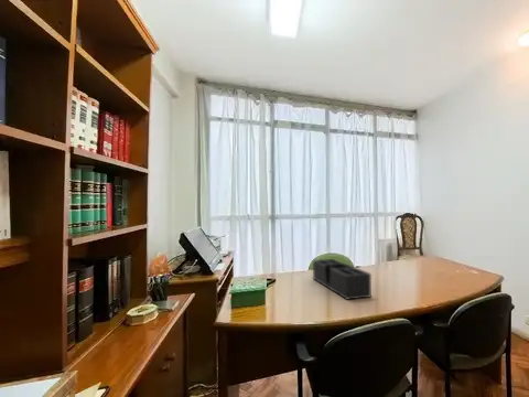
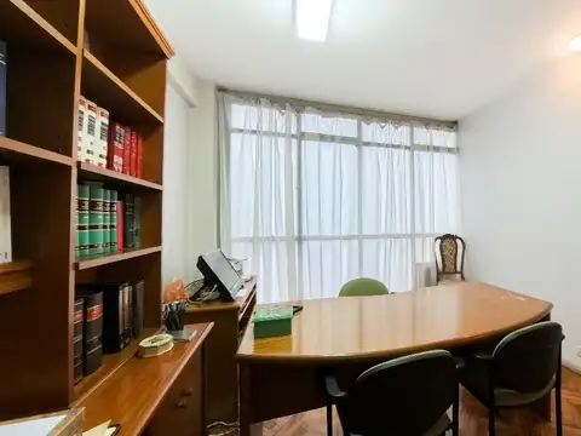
- desk organizer [312,258,373,301]
